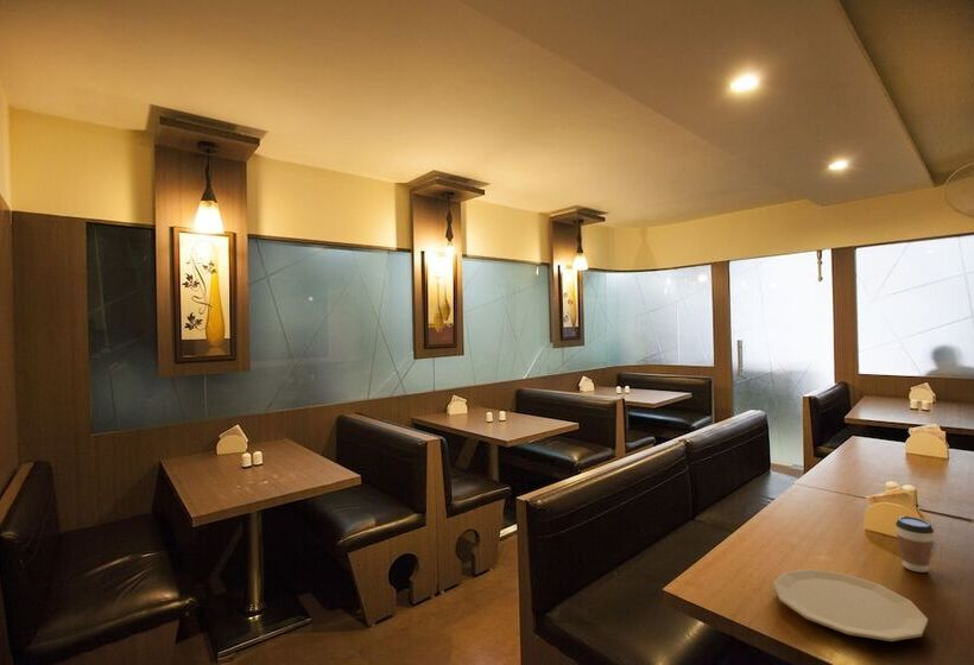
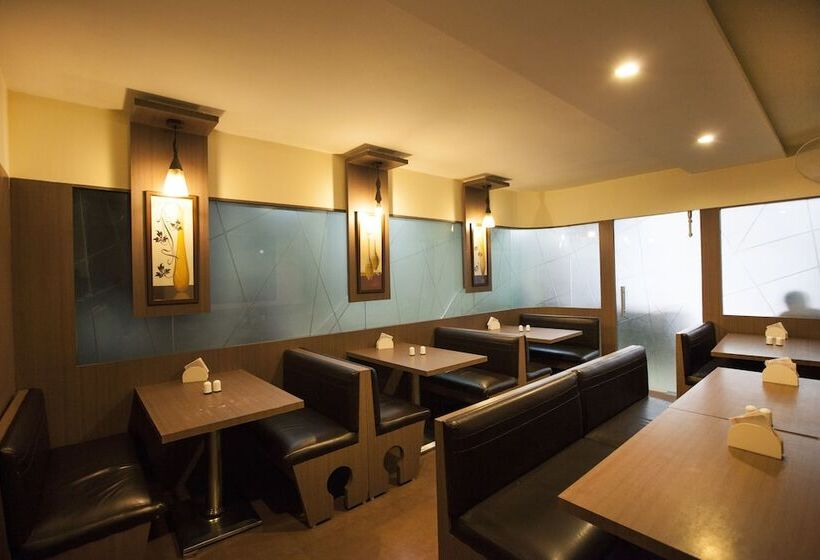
- coffee cup [894,515,935,574]
- plate [772,568,929,642]
